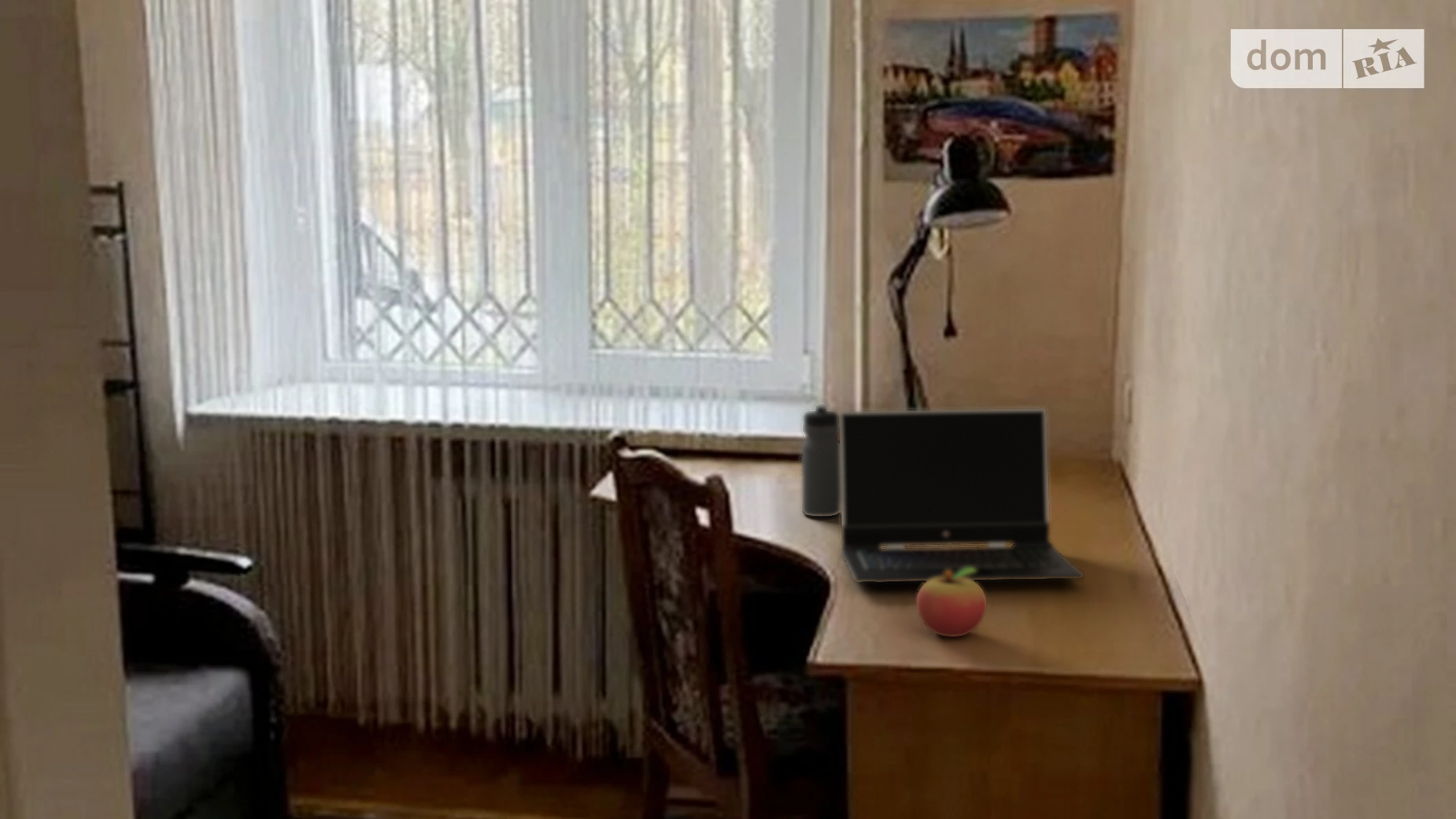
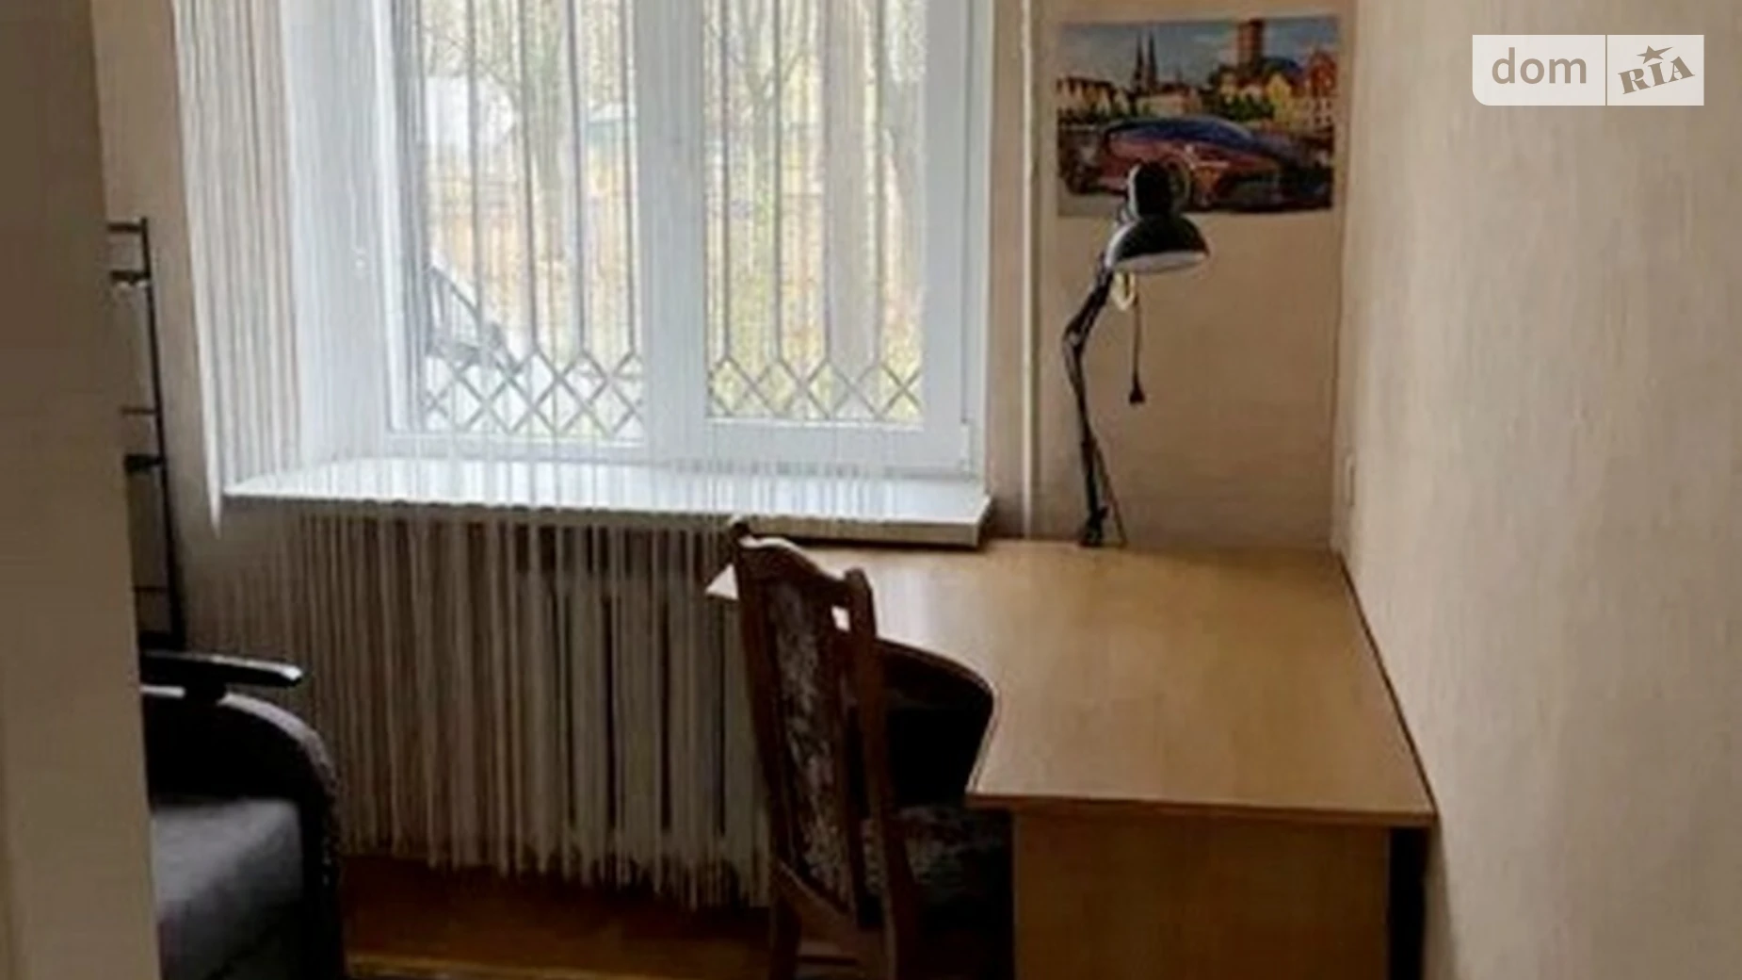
- water bottle [800,403,841,517]
- laptop computer [838,408,1085,584]
- fruit [915,567,987,638]
